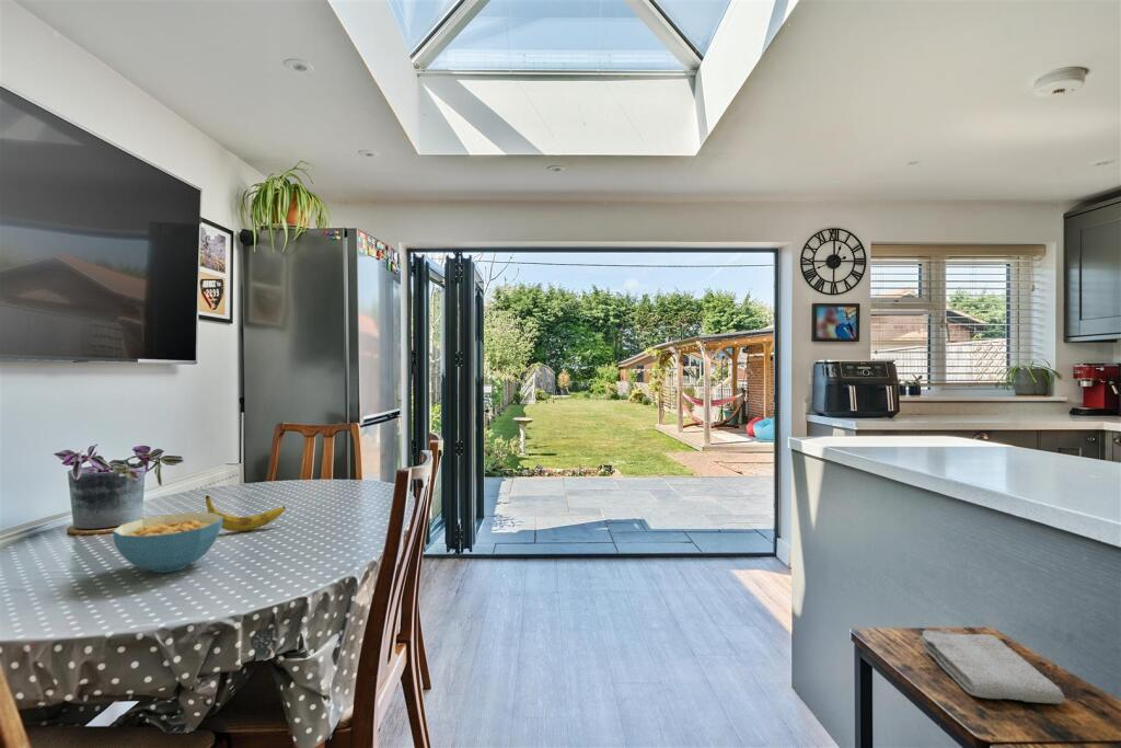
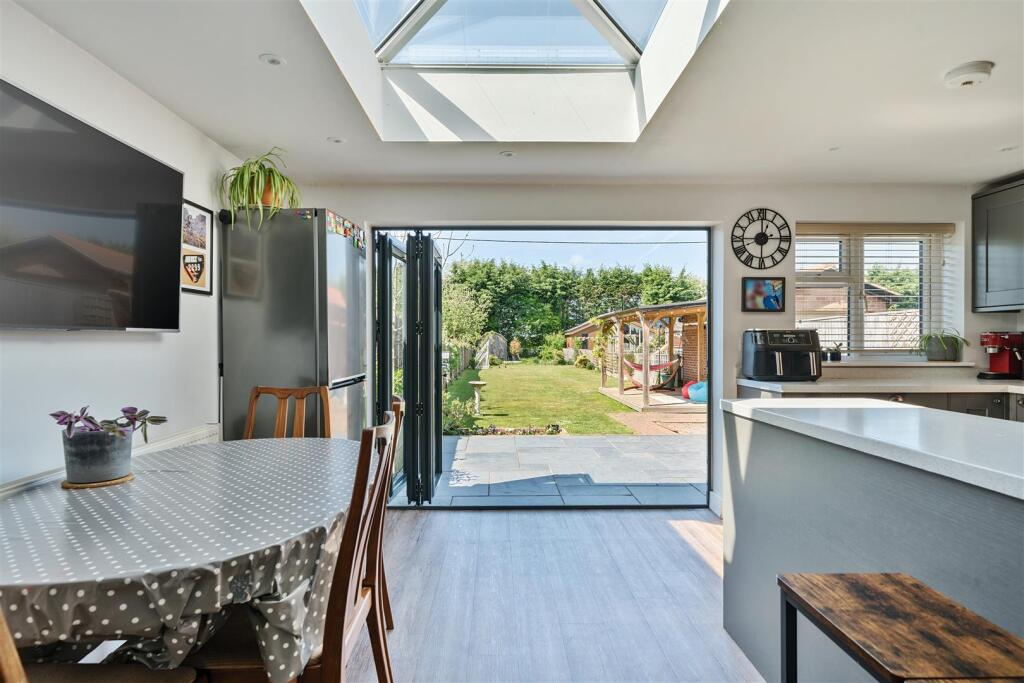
- cereal bowl [112,511,223,574]
- banana [205,494,287,532]
- washcloth [918,630,1066,705]
